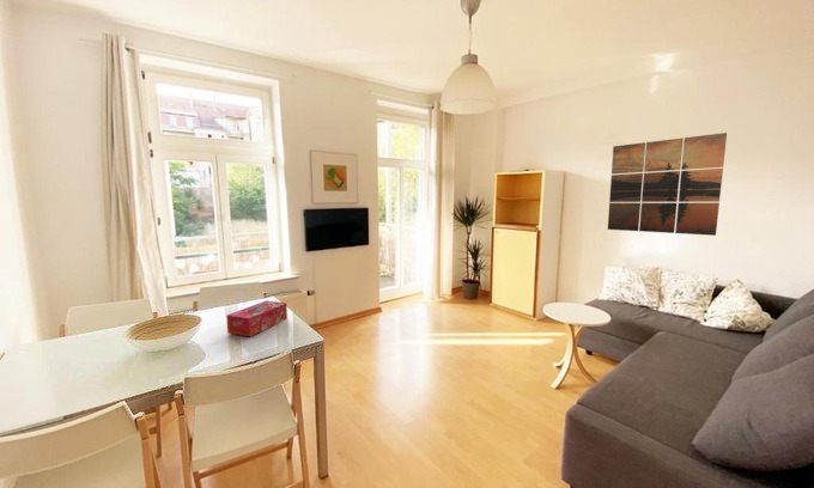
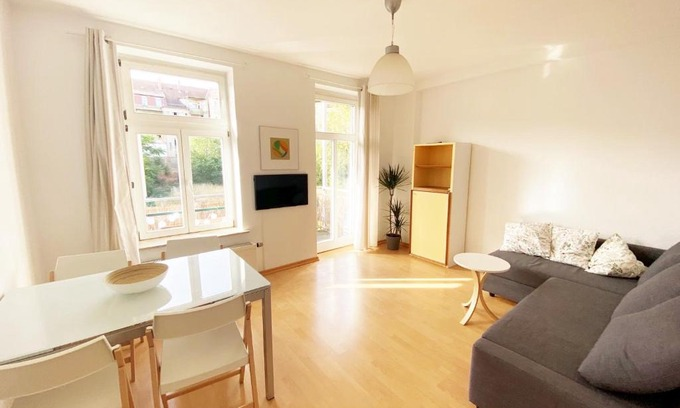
- wall art [607,132,728,237]
- tissue box [225,299,288,338]
